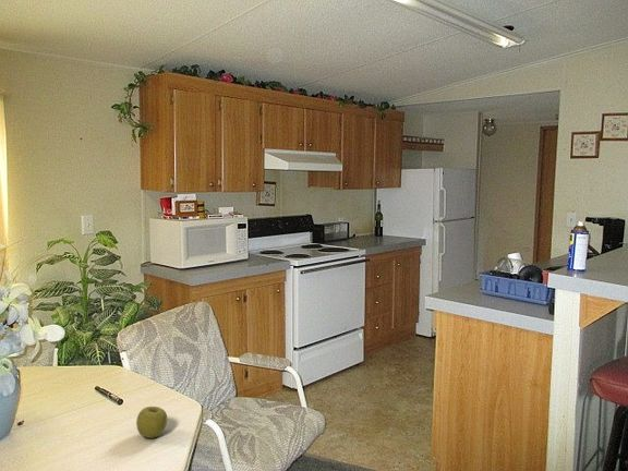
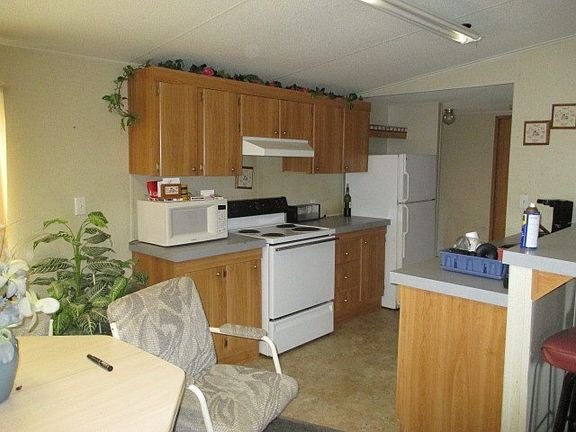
- apple [135,406,168,439]
